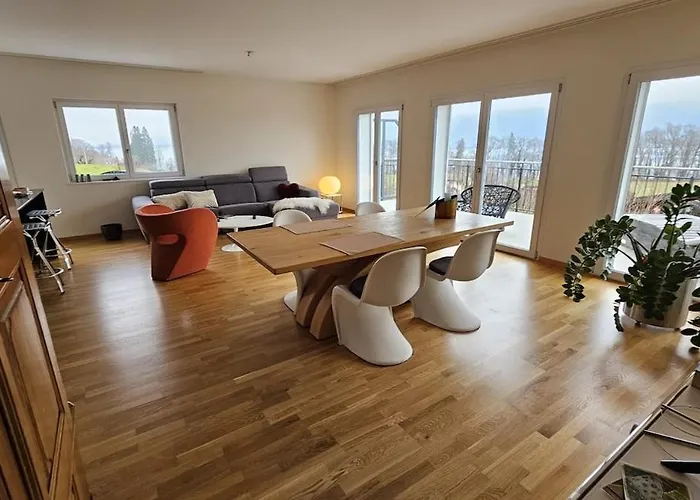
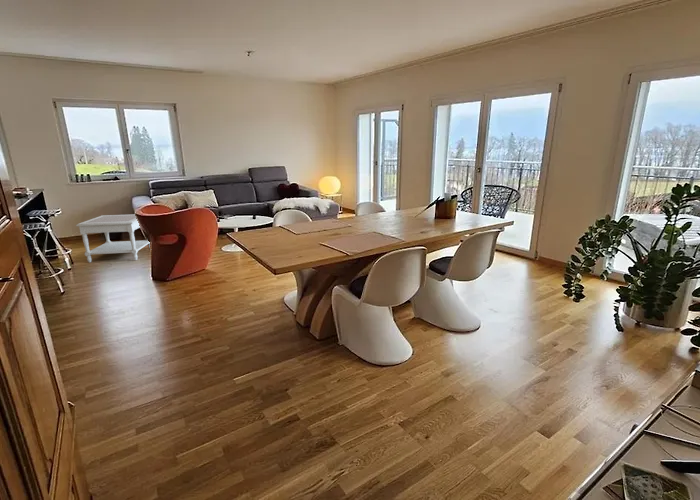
+ side table [75,213,150,263]
